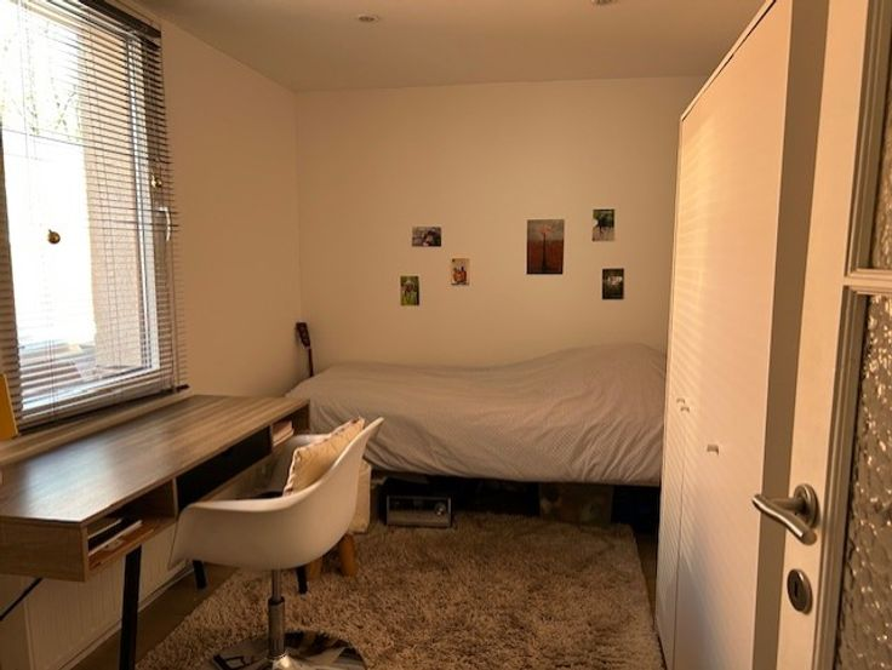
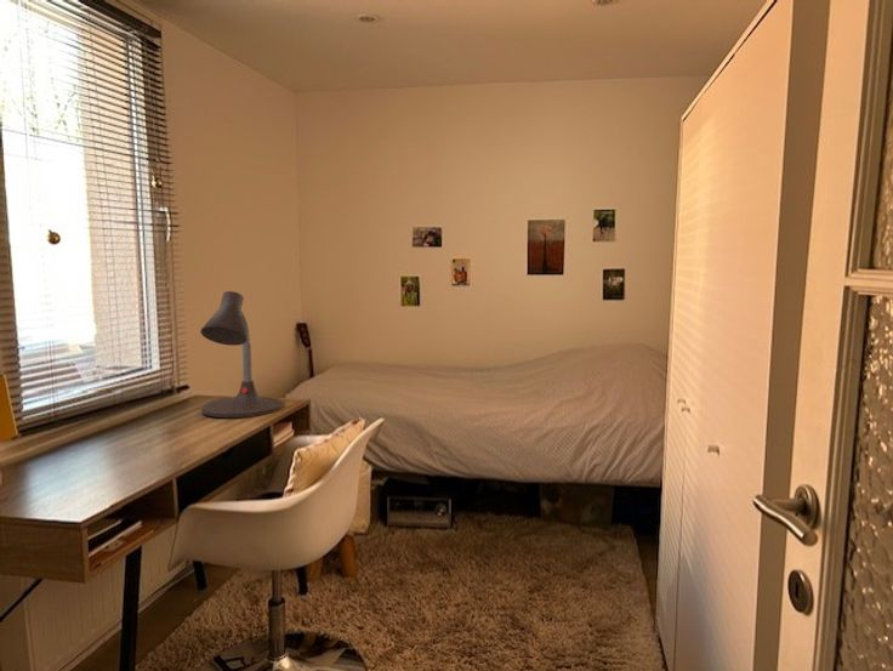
+ desk lamp [199,290,284,419]
